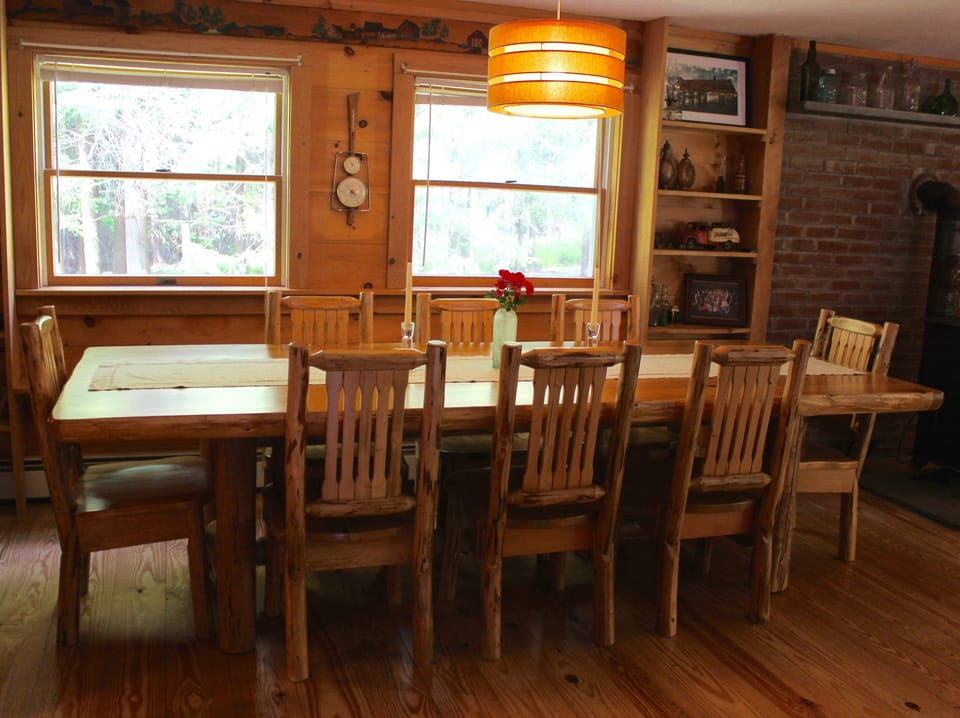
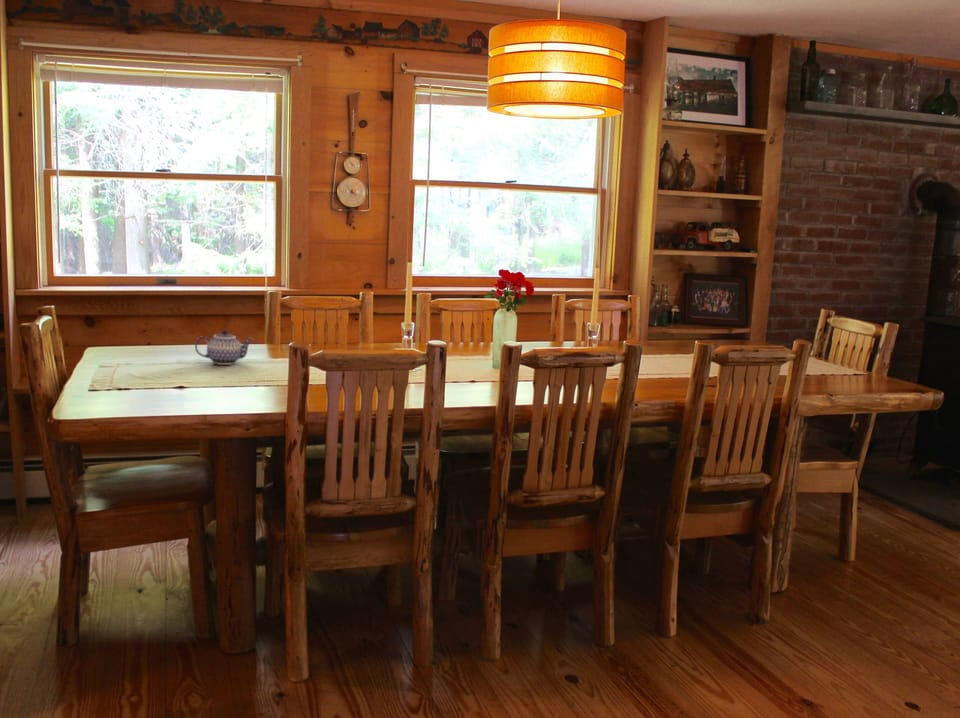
+ teapot [194,329,254,366]
